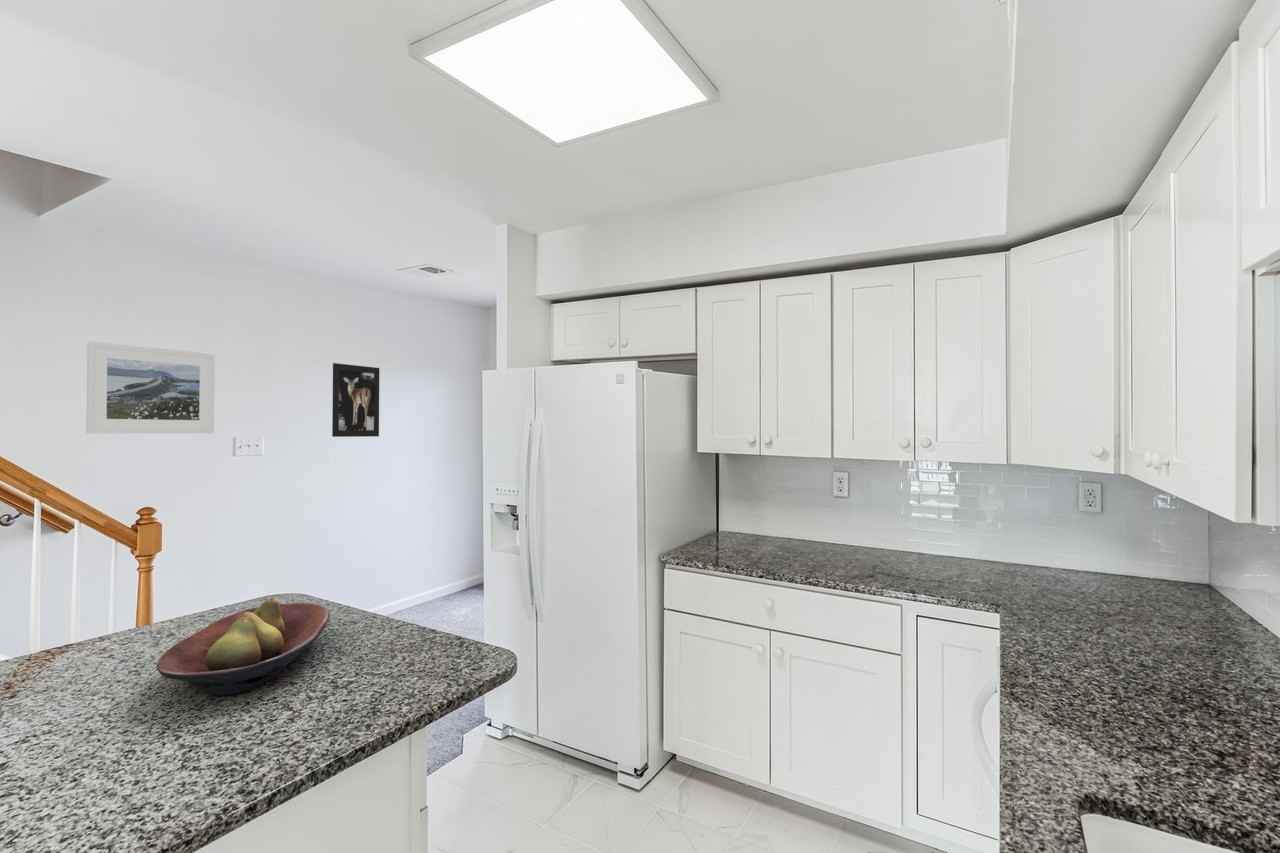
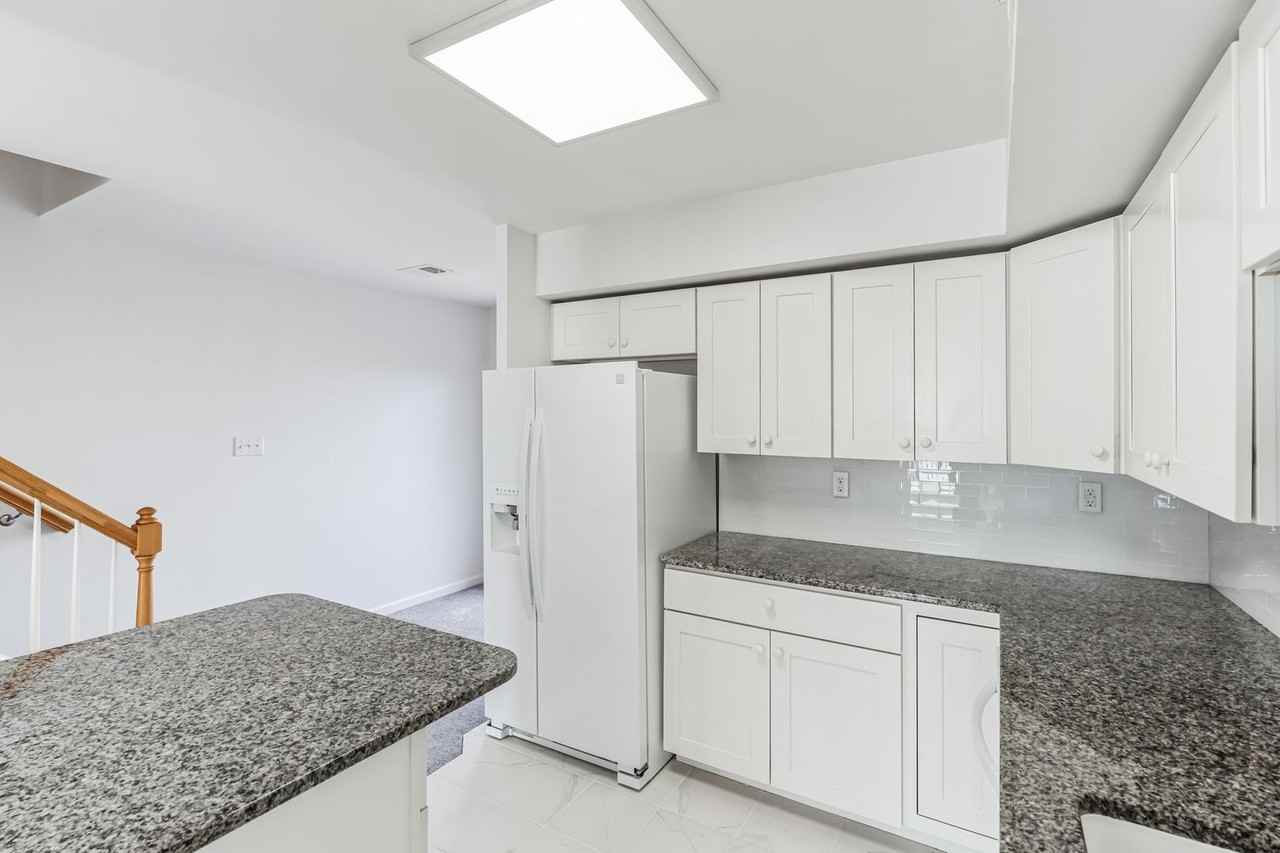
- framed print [85,341,216,434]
- wall art [331,362,380,438]
- fruit bowl [156,598,331,696]
